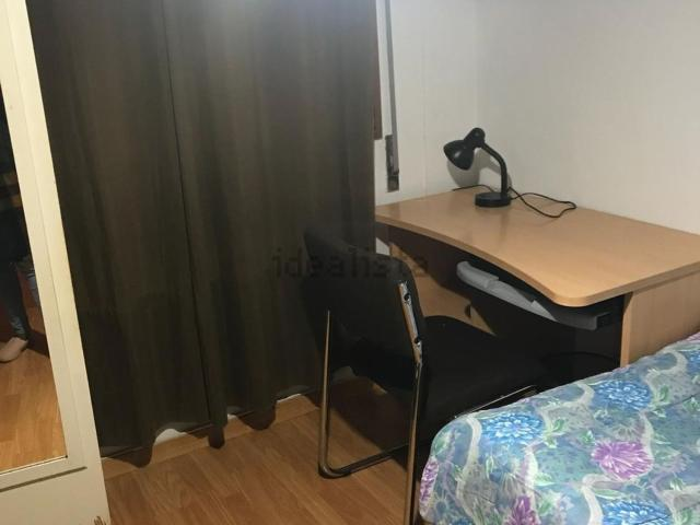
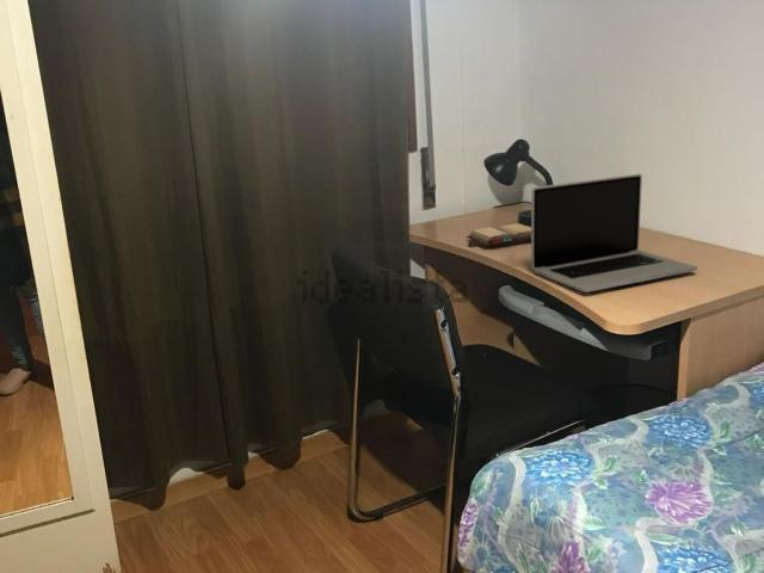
+ hardback book [466,223,531,247]
+ laptop [530,173,698,294]
